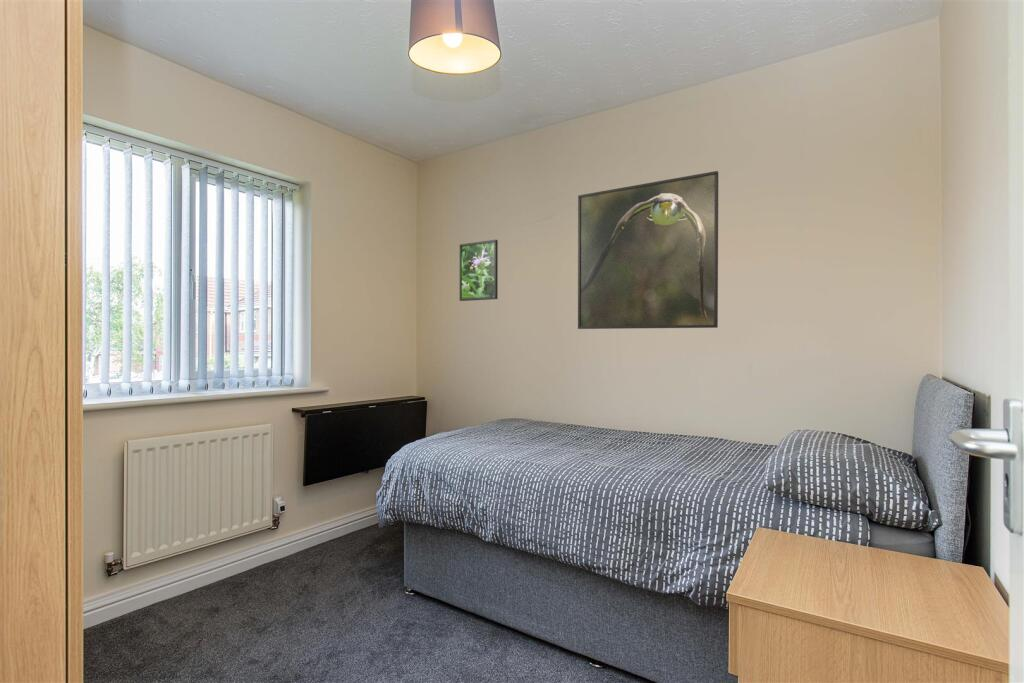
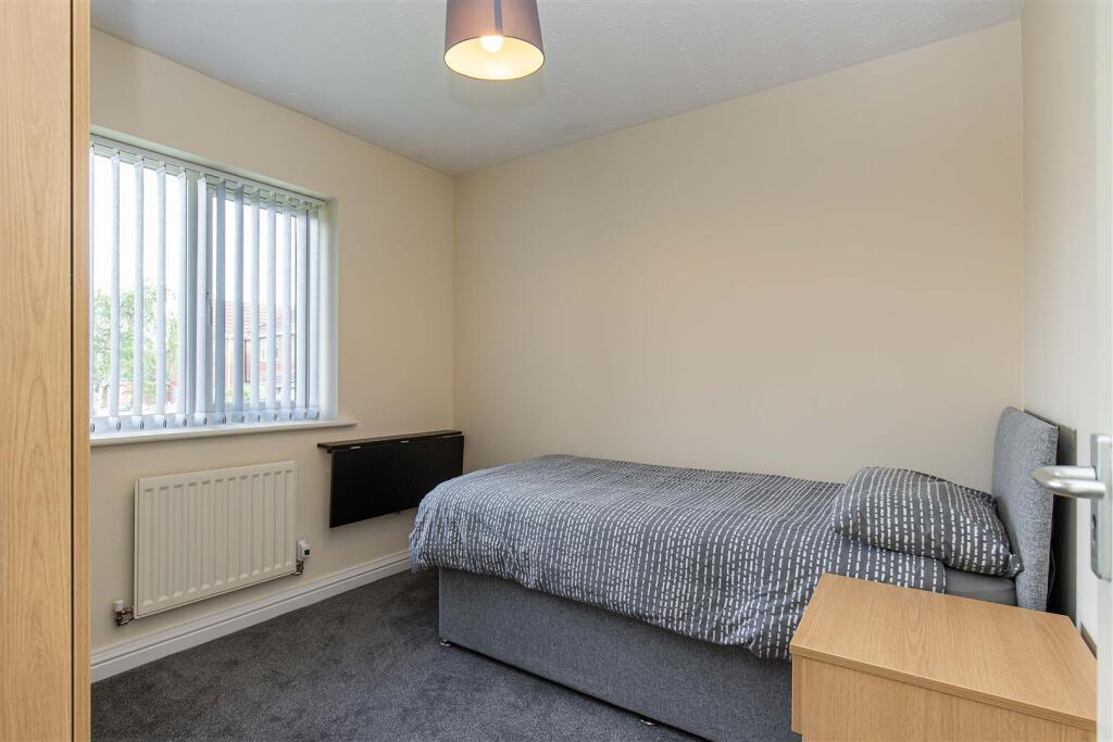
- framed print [577,170,719,330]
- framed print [459,239,499,302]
